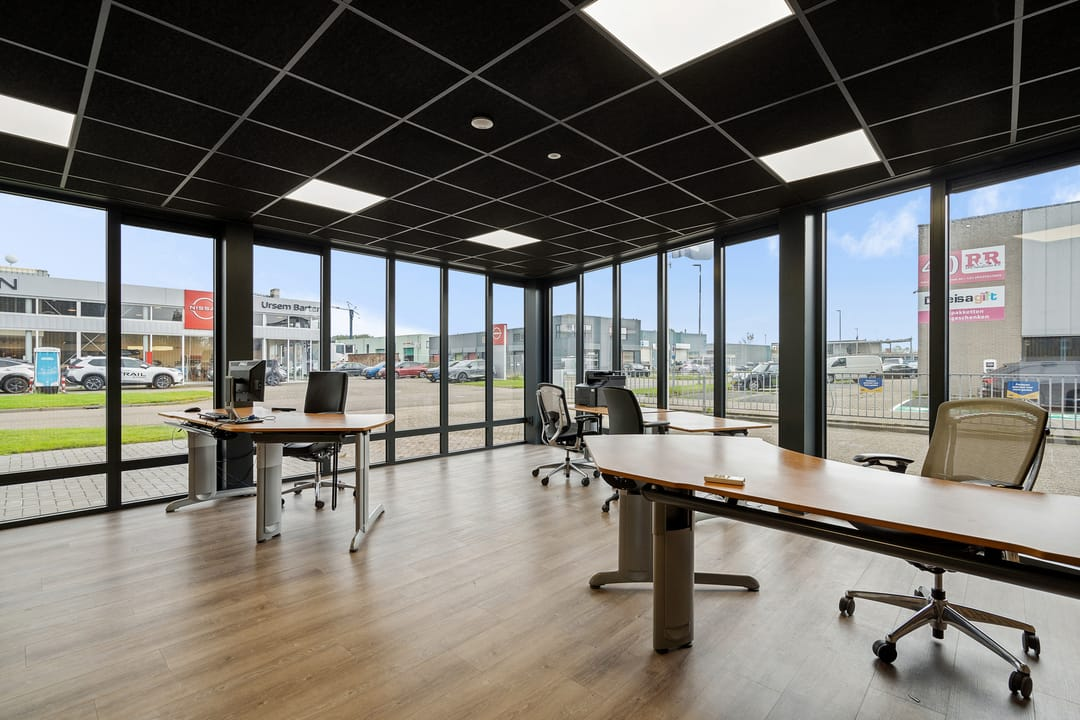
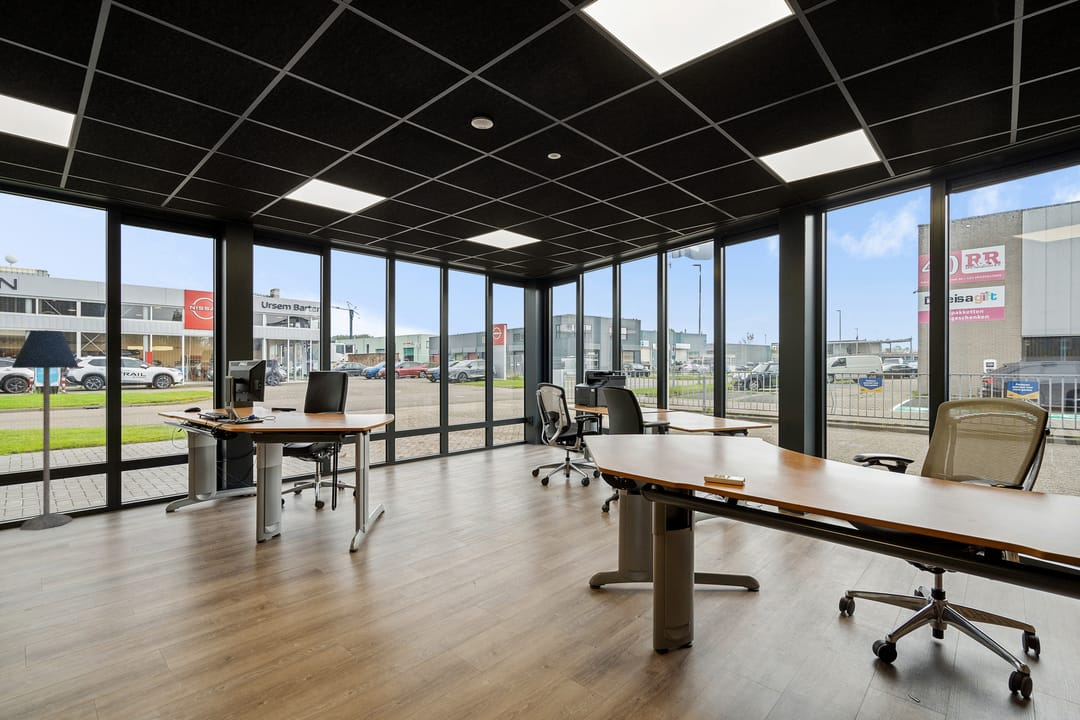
+ floor lamp [11,329,79,531]
